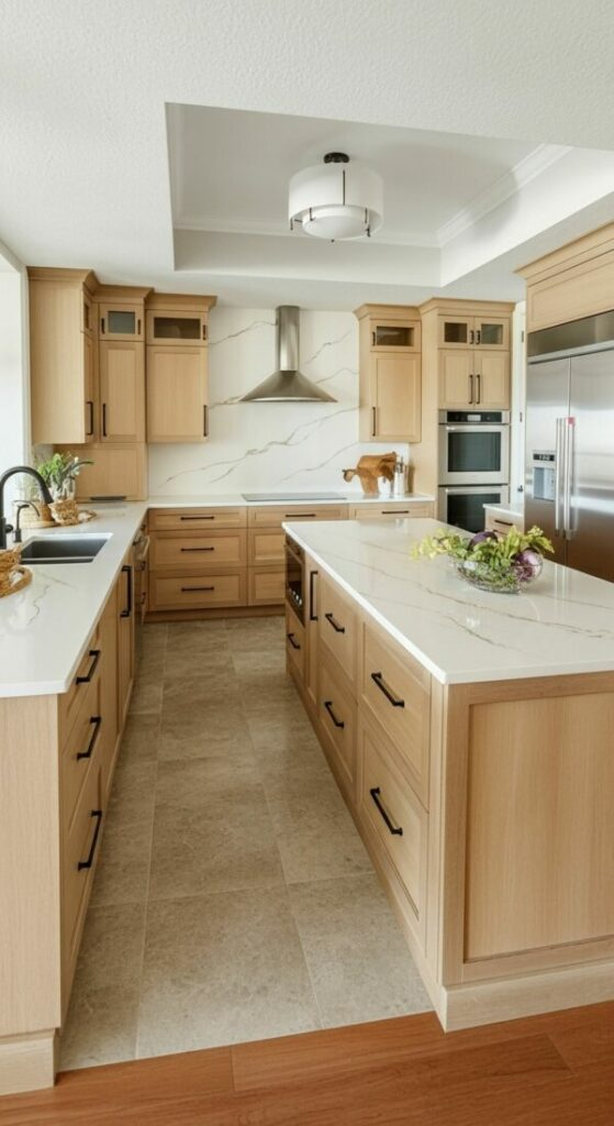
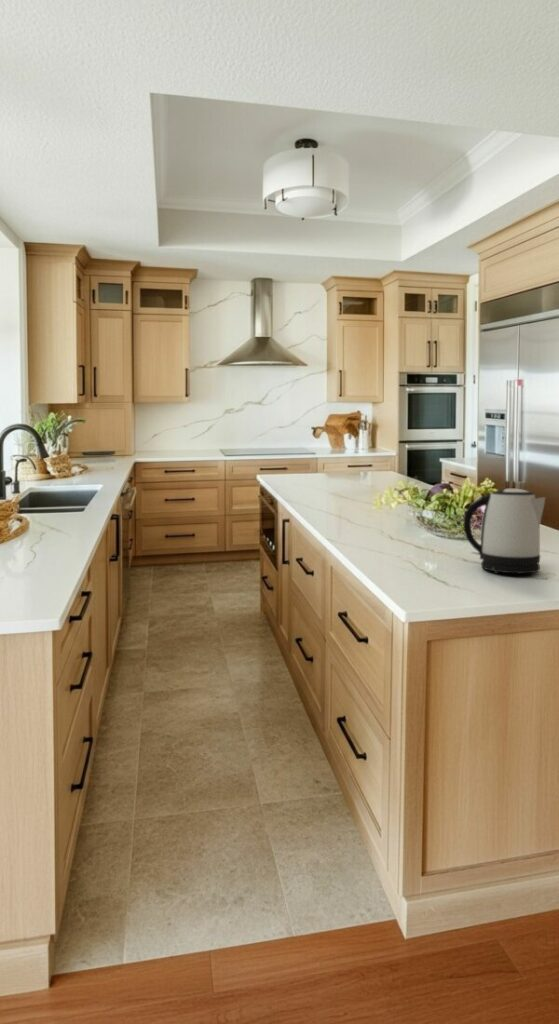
+ kettle [462,488,546,574]
